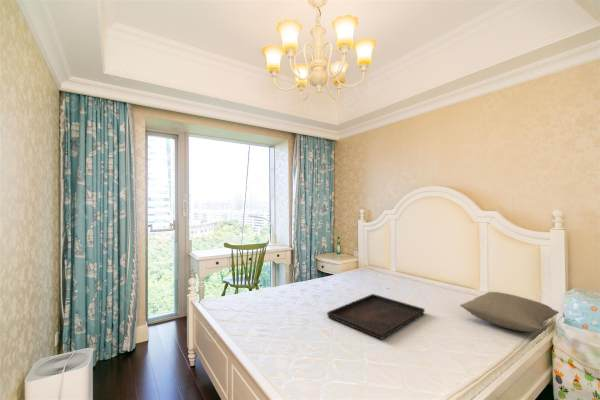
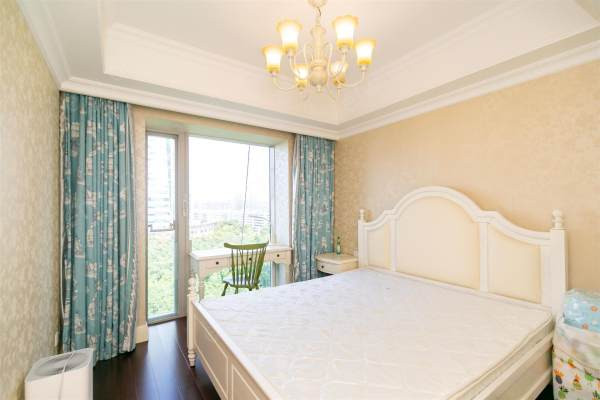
- pillow [459,291,560,333]
- serving tray [326,293,426,341]
